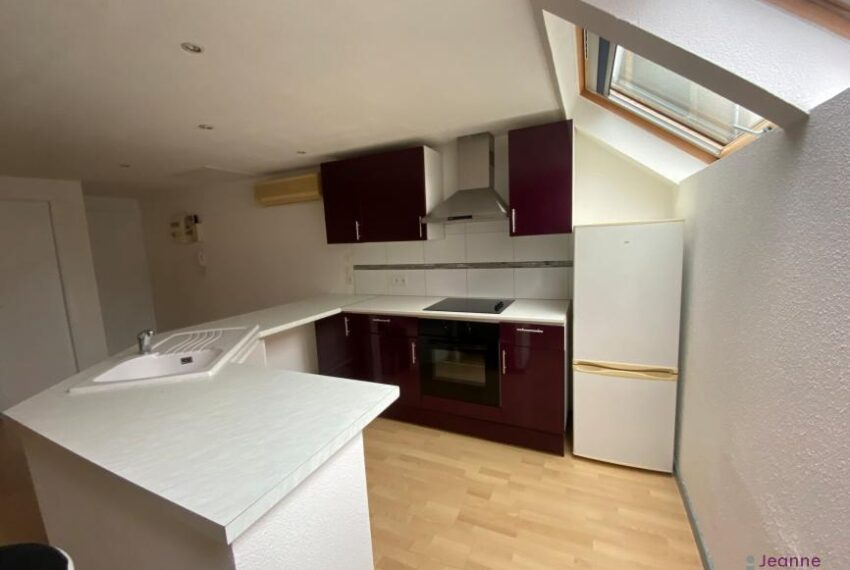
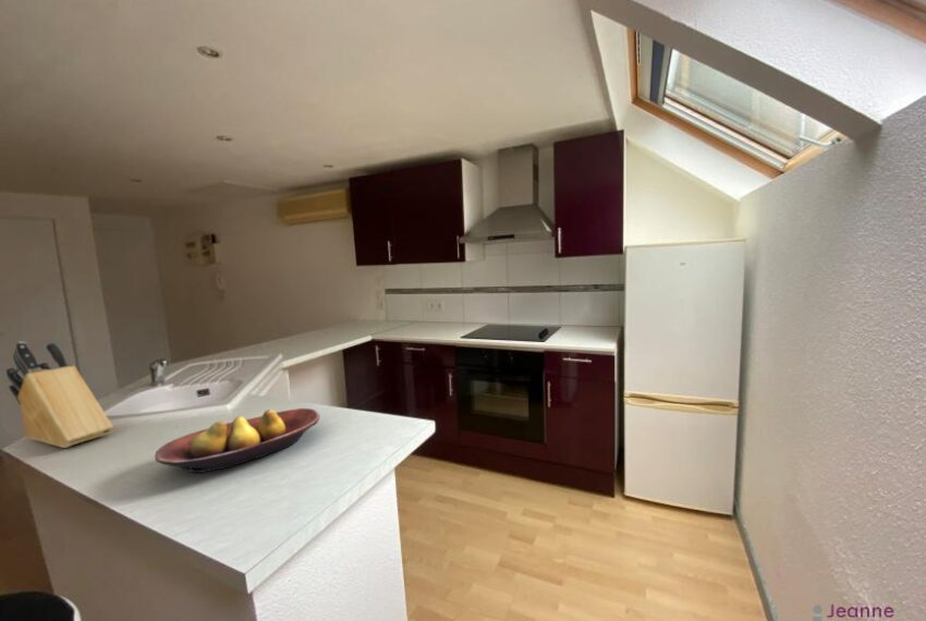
+ knife block [5,341,114,449]
+ fruit bowl [154,407,321,474]
